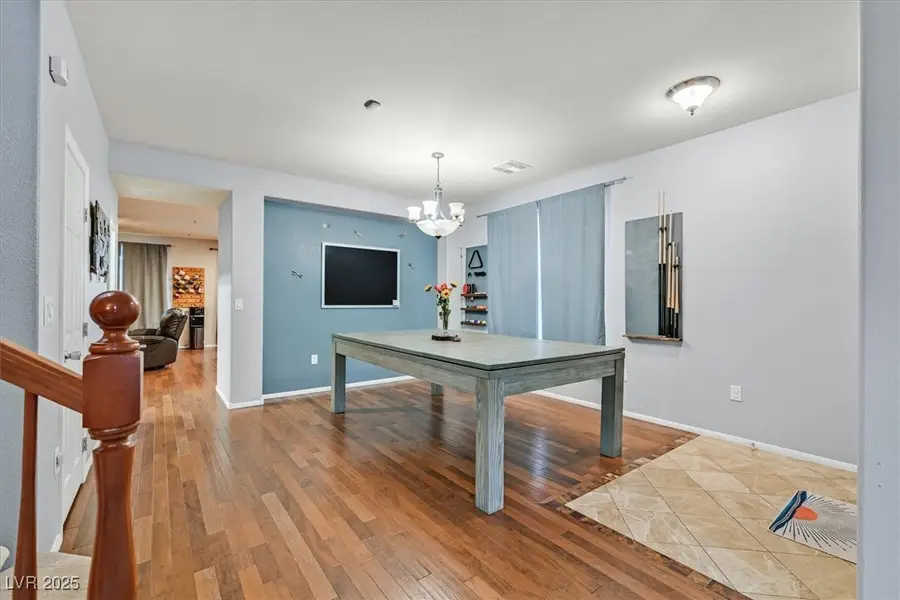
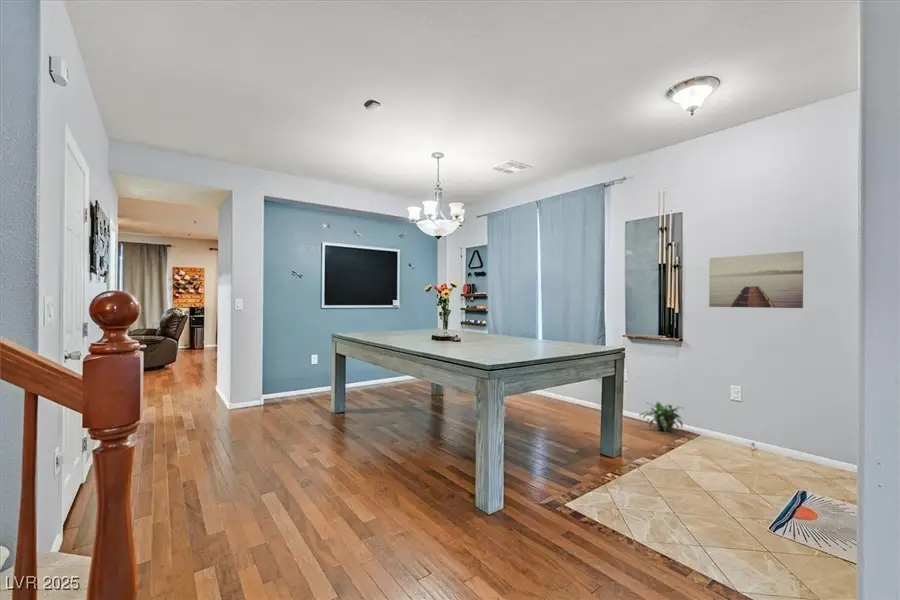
+ potted plant [638,401,685,434]
+ wall art [708,250,804,309]
